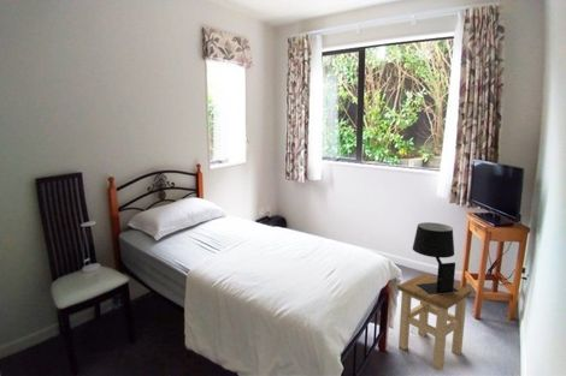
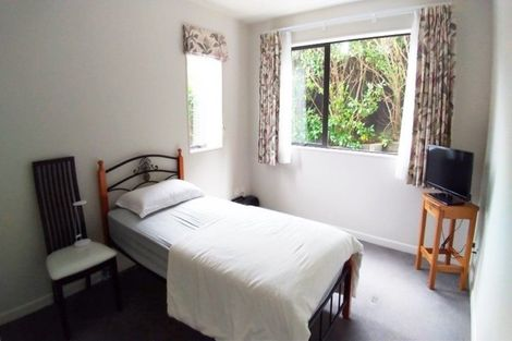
- stool [396,273,473,371]
- table lamp [412,221,459,294]
